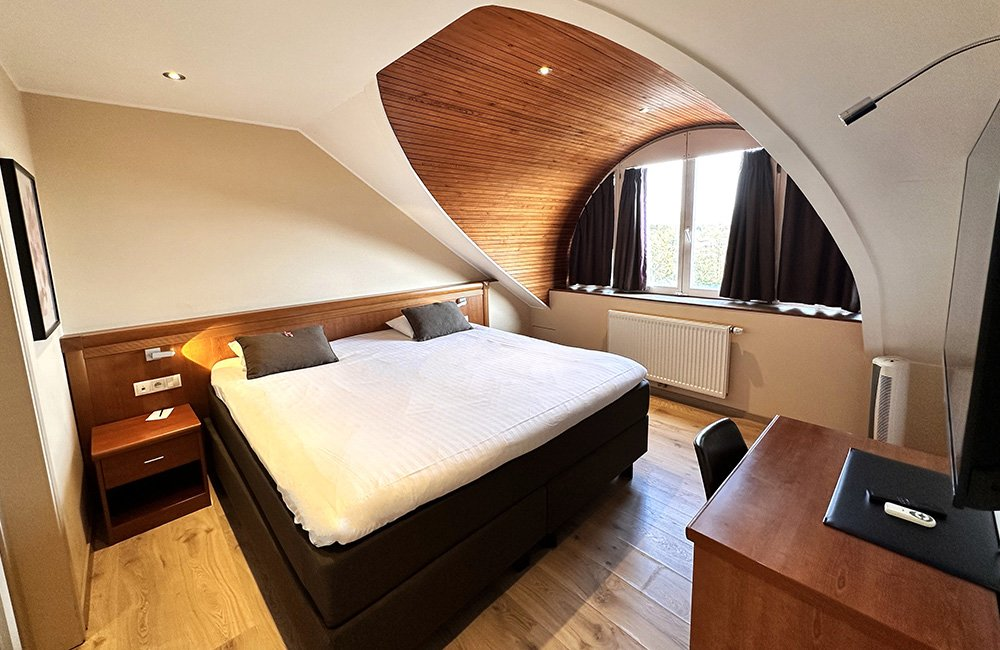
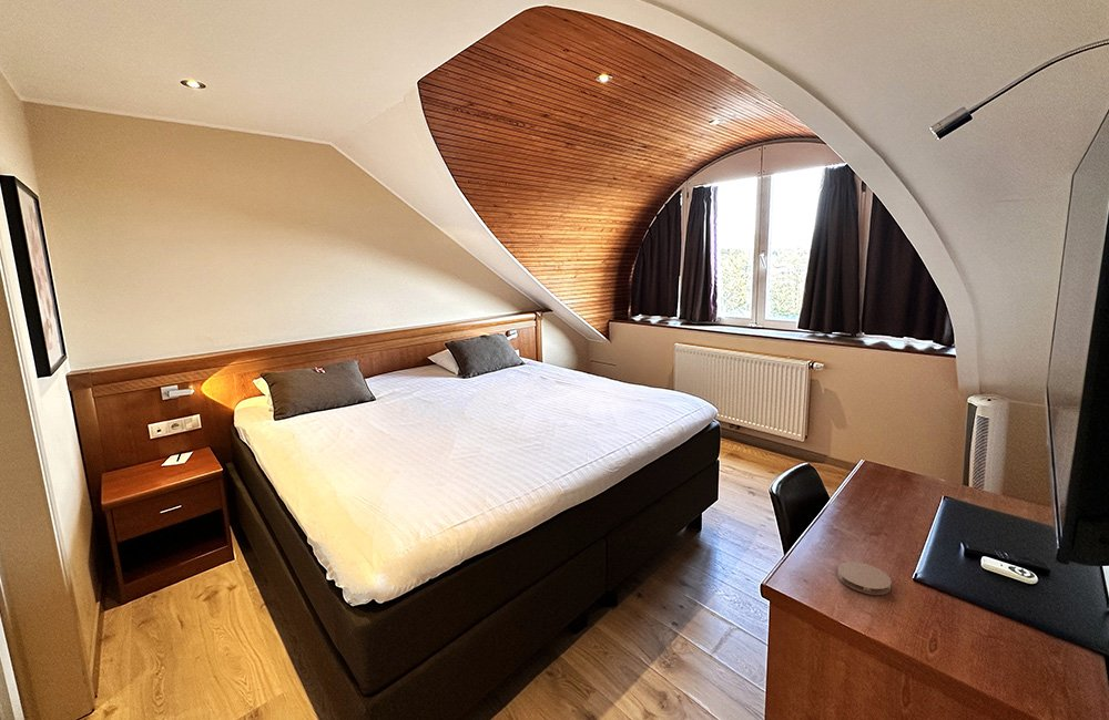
+ coaster [836,560,893,596]
